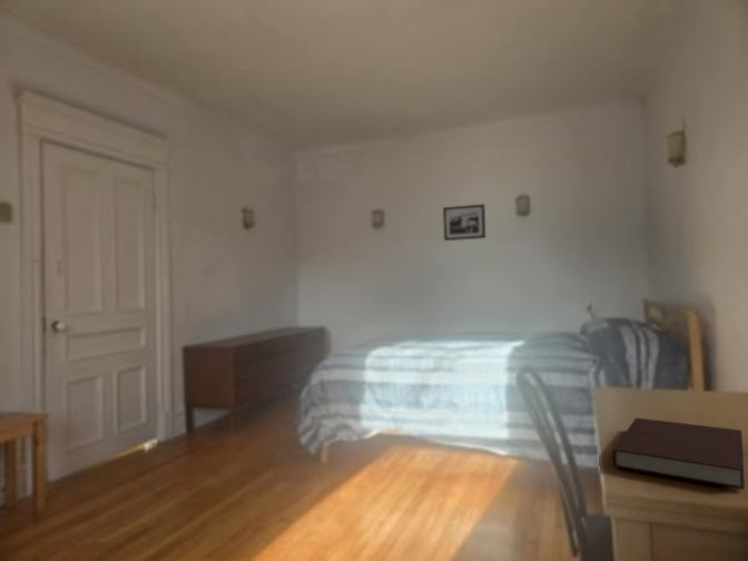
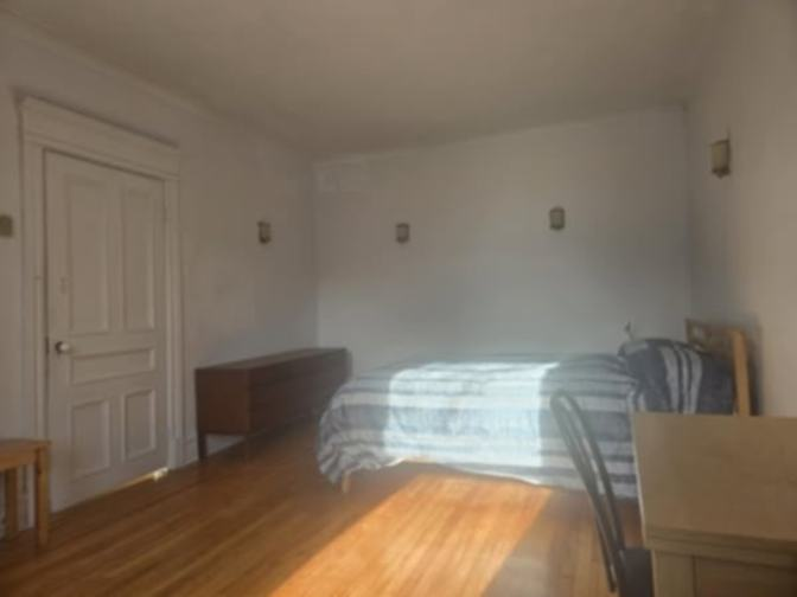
- notebook [611,417,746,490]
- picture frame [442,203,486,242]
